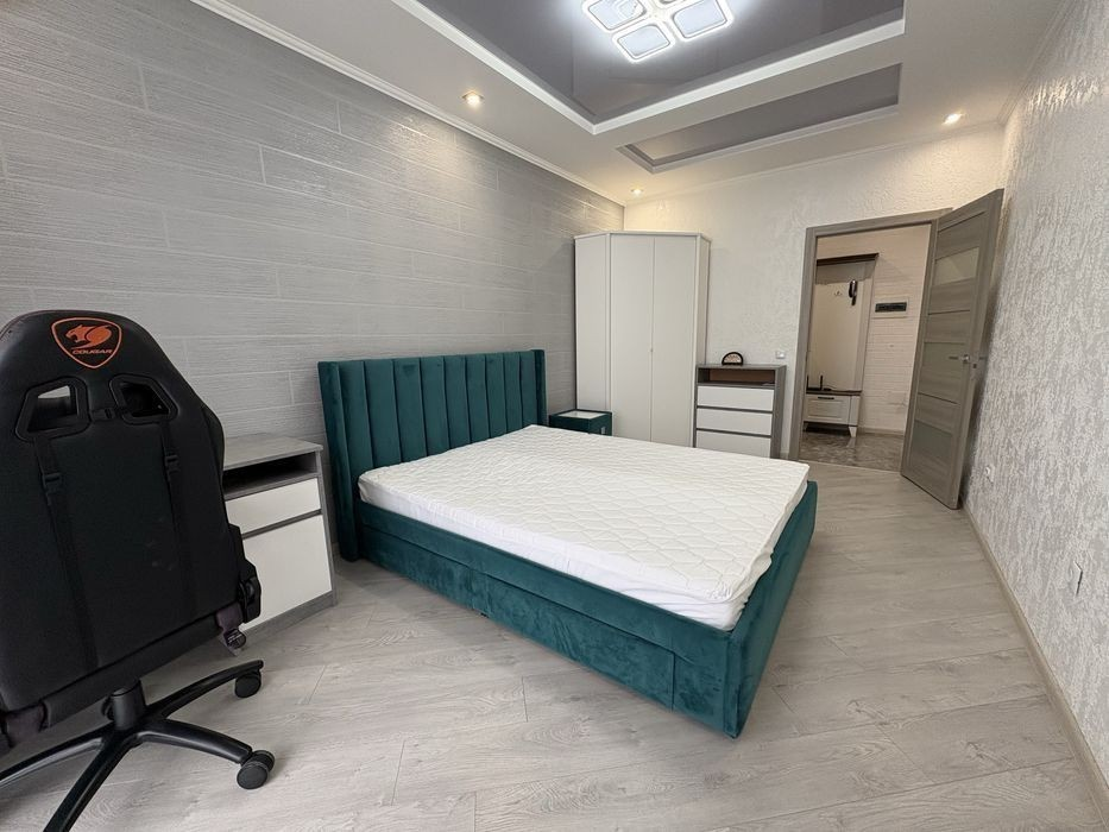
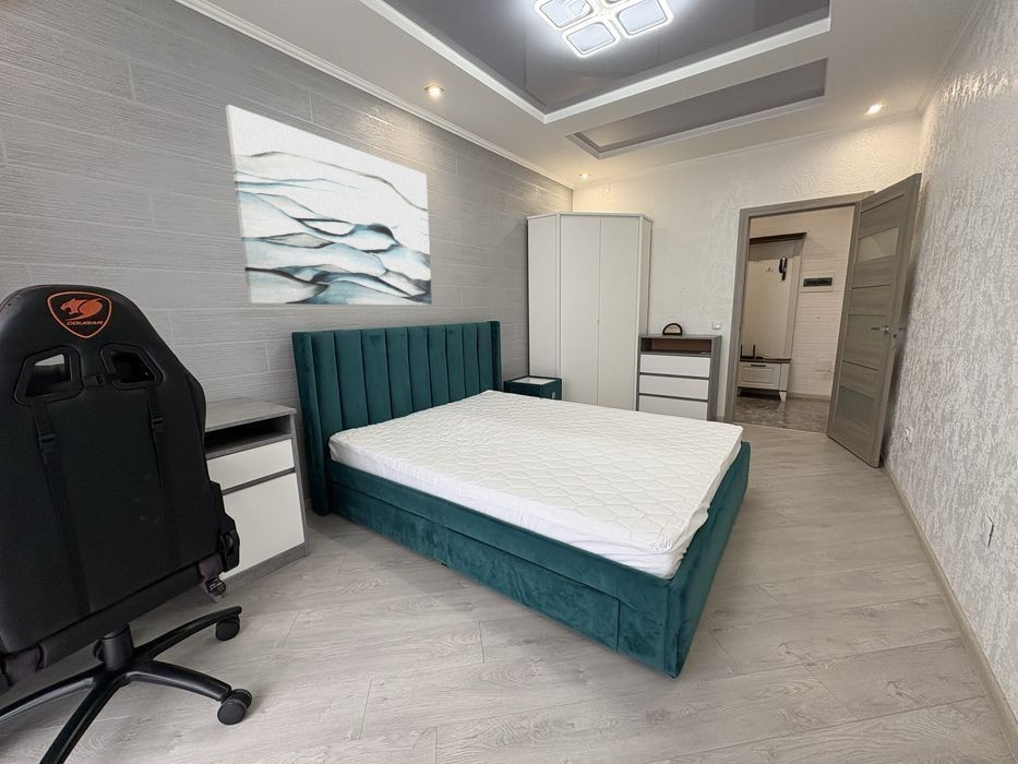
+ wall art [225,104,433,307]
